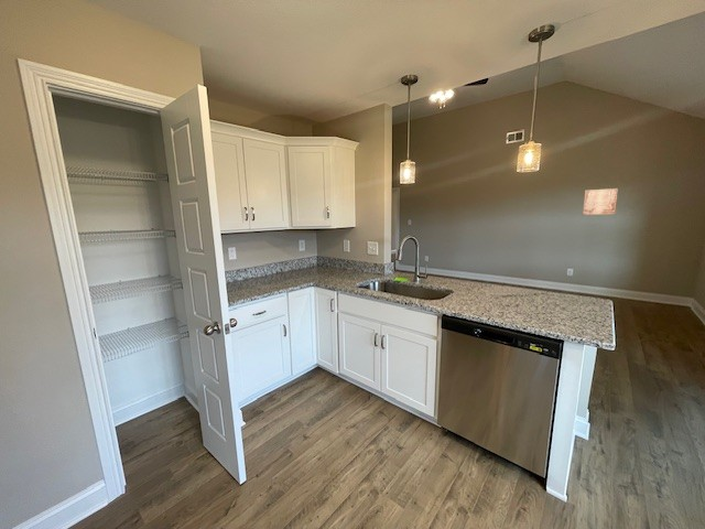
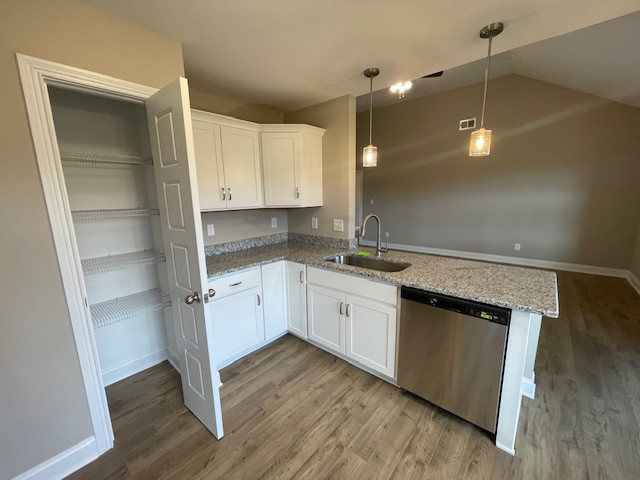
- wall art [582,187,619,216]
